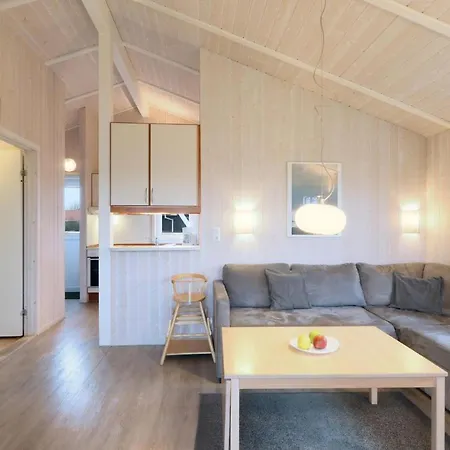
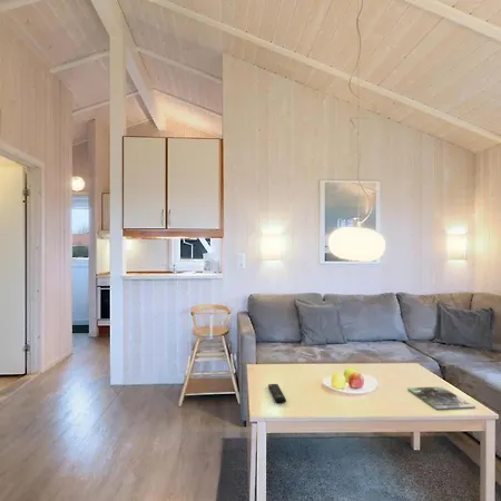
+ remote control [267,383,287,404]
+ magazine [406,385,477,411]
